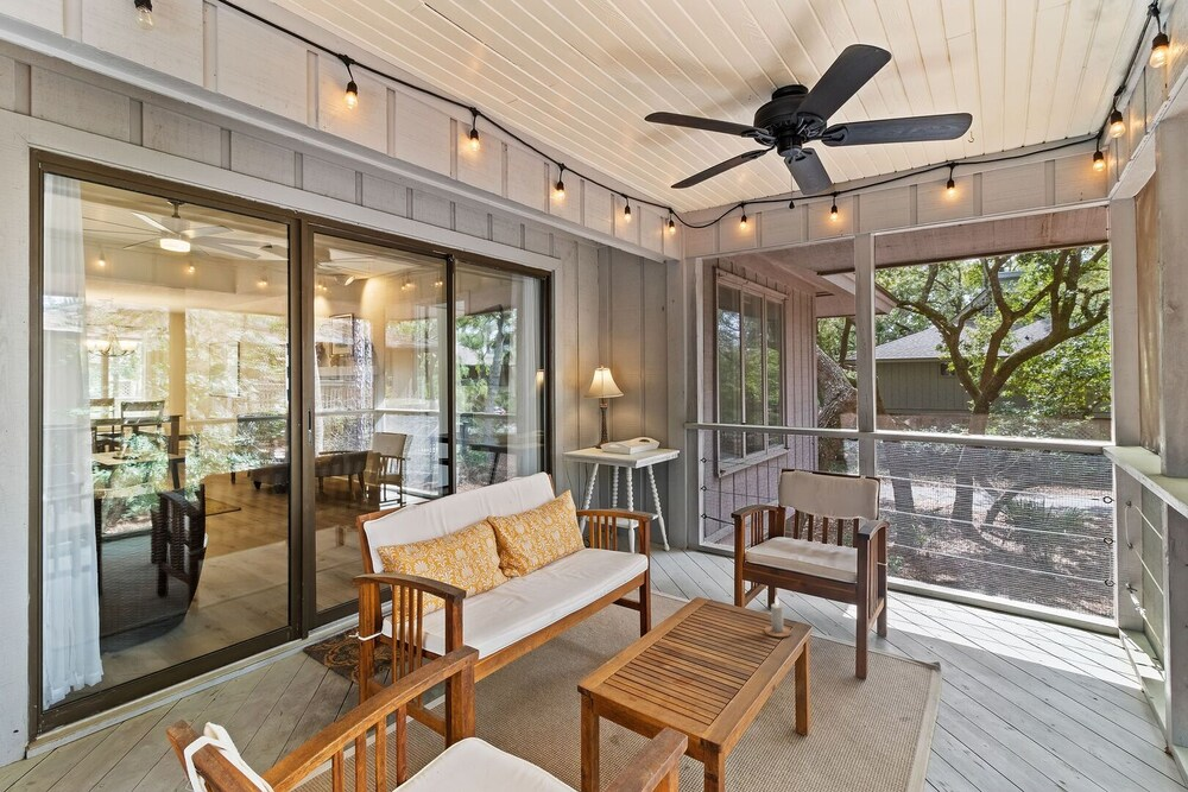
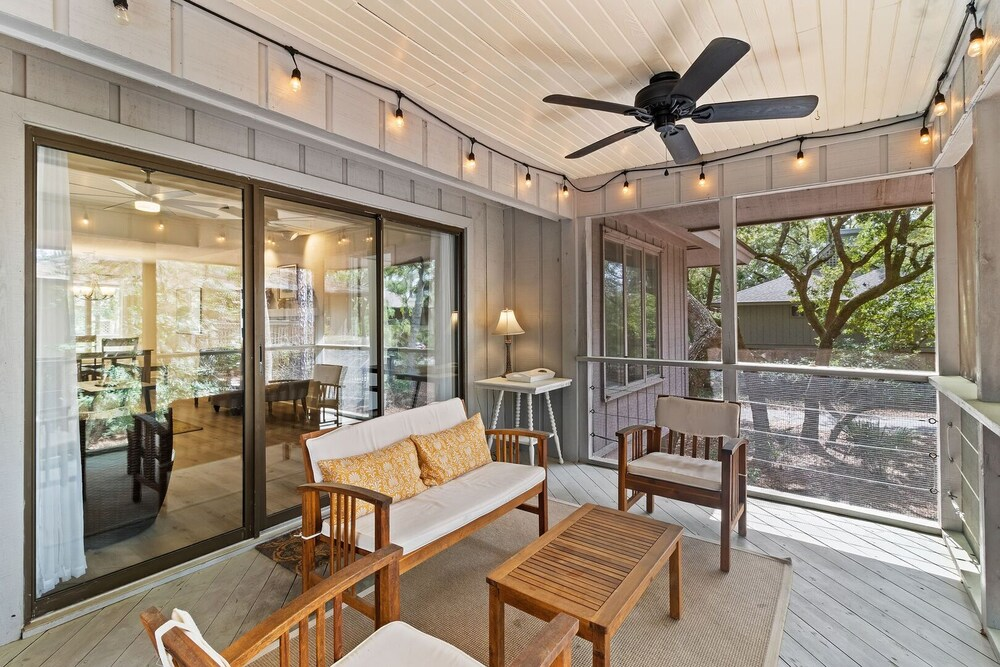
- candle [763,594,792,638]
